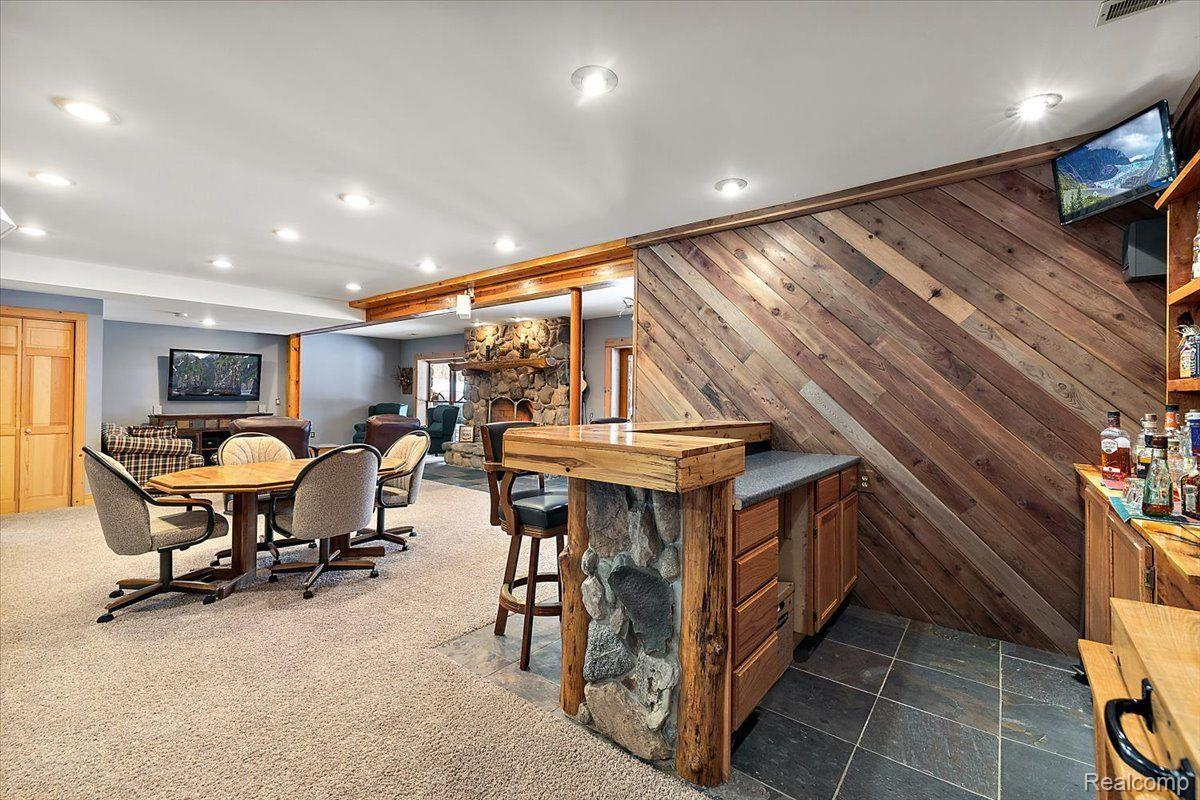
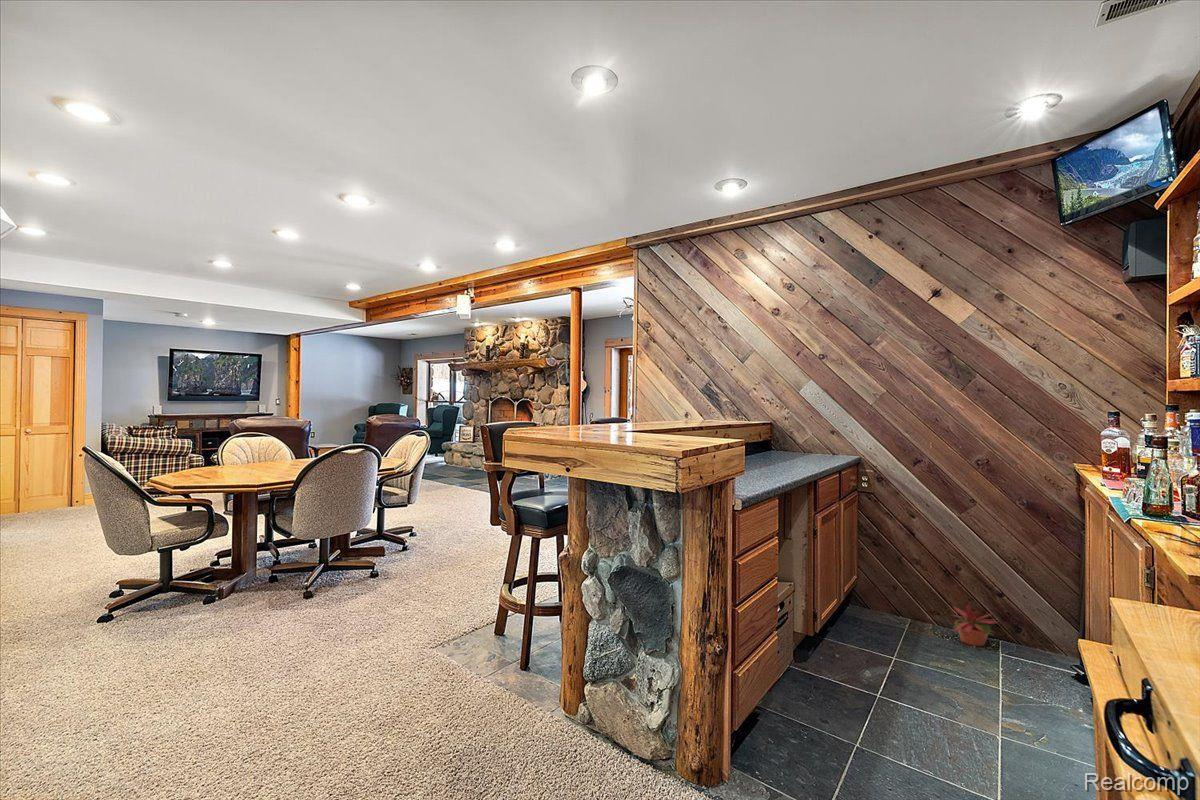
+ potted plant [950,602,999,647]
